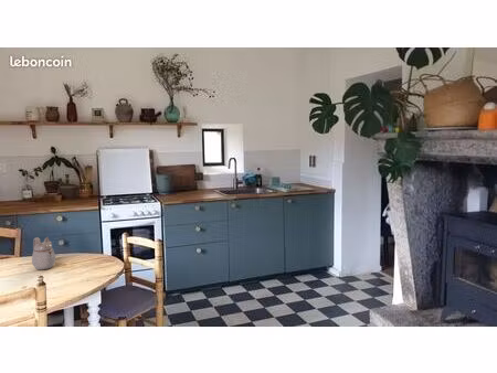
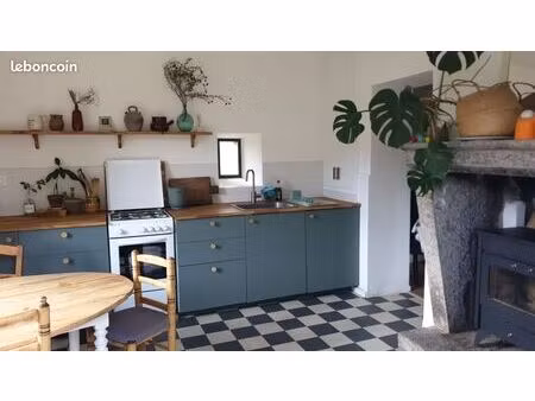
- teapot [31,236,56,271]
